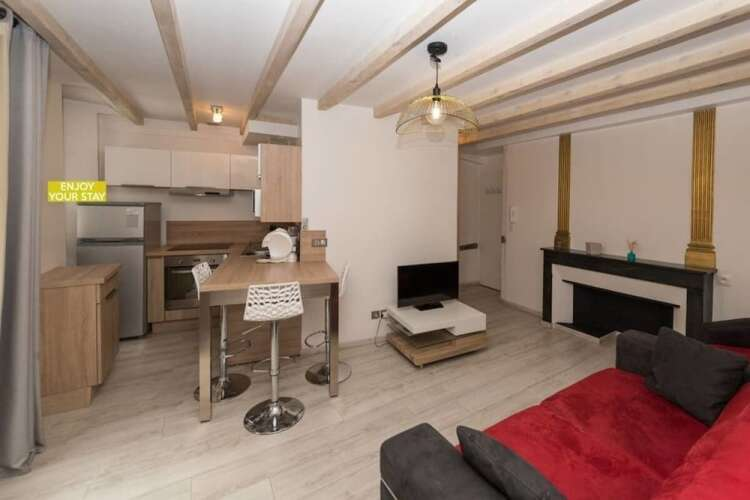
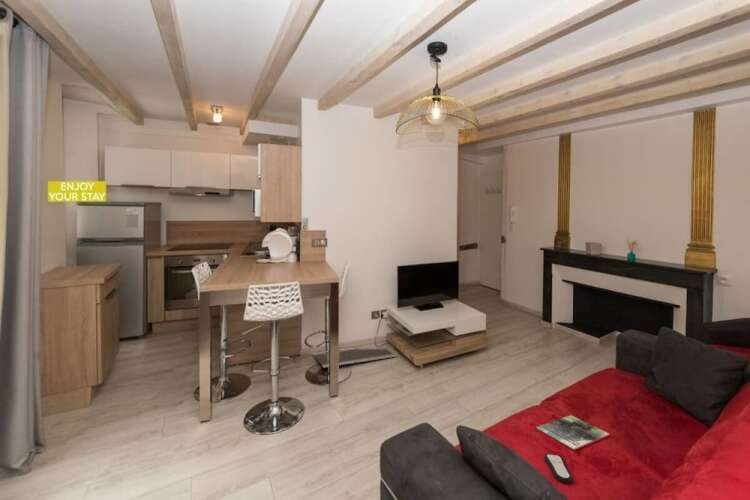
+ remote control [544,453,573,484]
+ magazine [535,414,611,451]
+ door mat [311,348,398,369]
